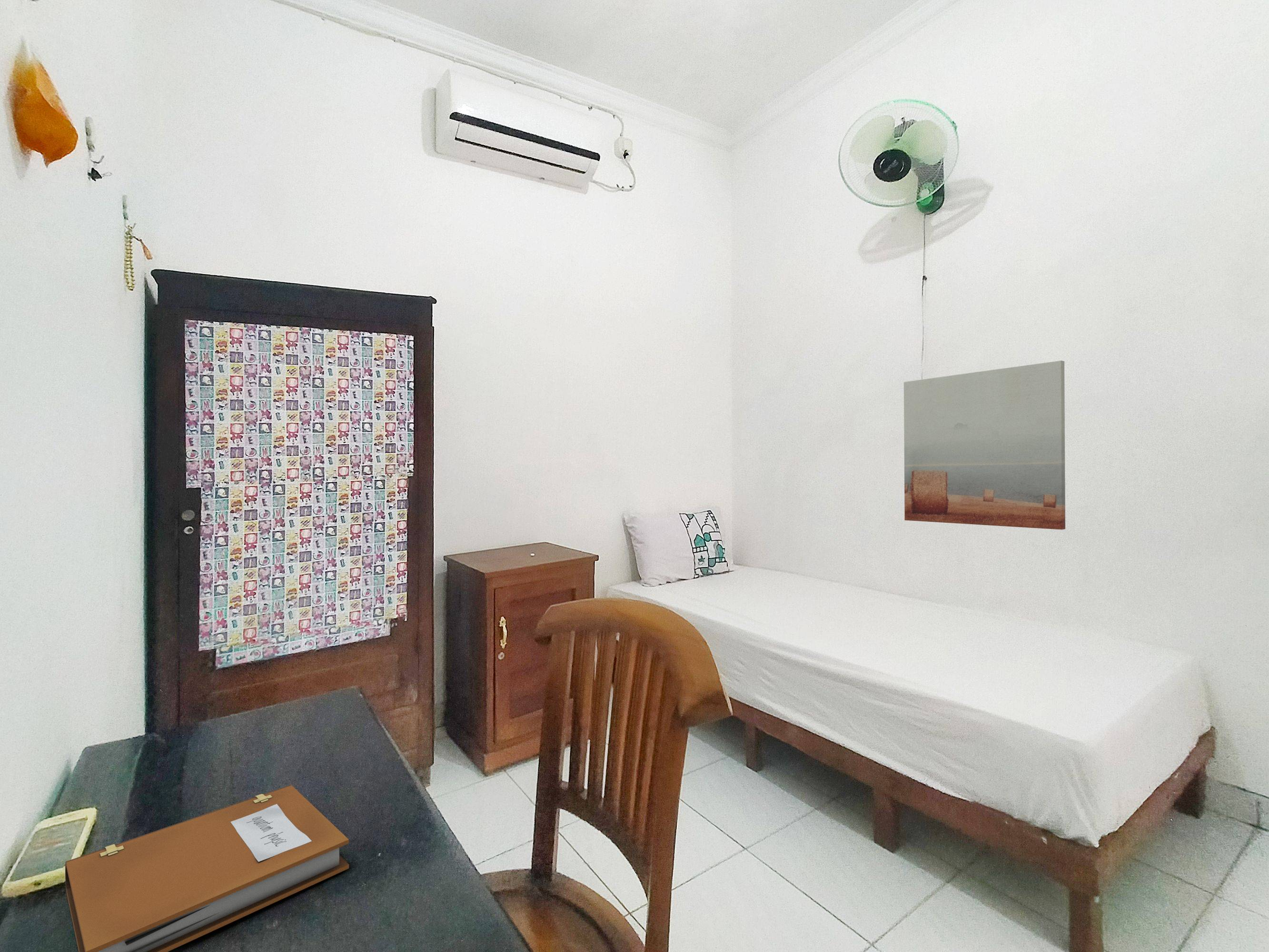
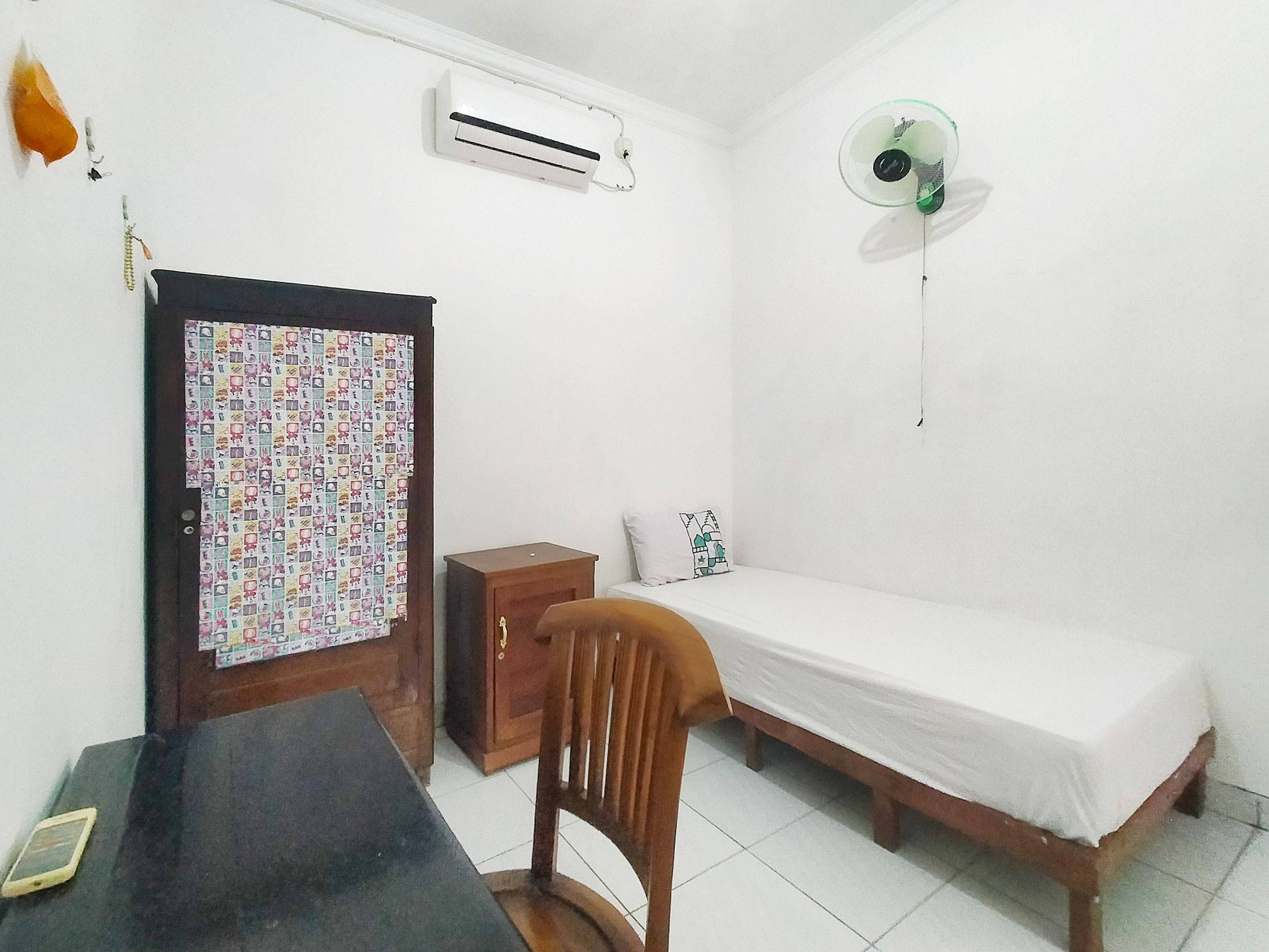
- wall art [903,360,1066,530]
- notebook [65,784,349,952]
